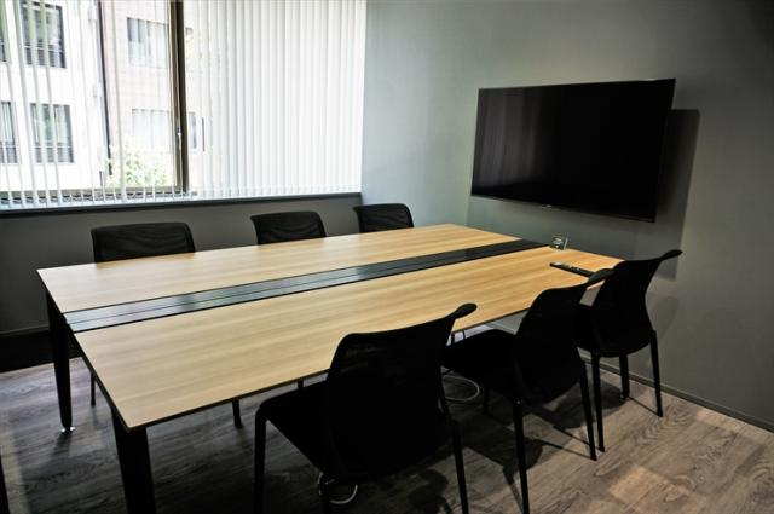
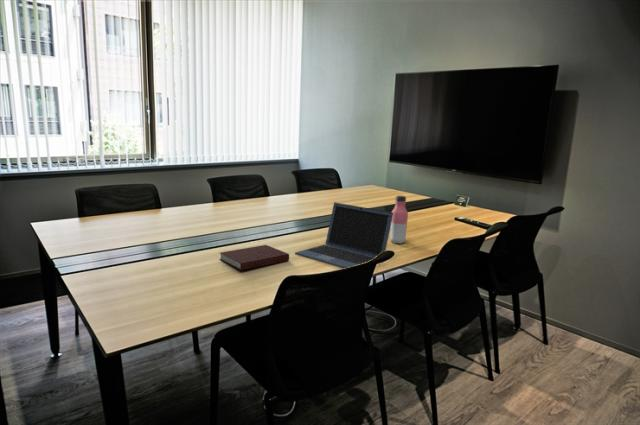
+ laptop [294,201,393,269]
+ water bottle [389,195,409,245]
+ notebook [219,244,290,271]
